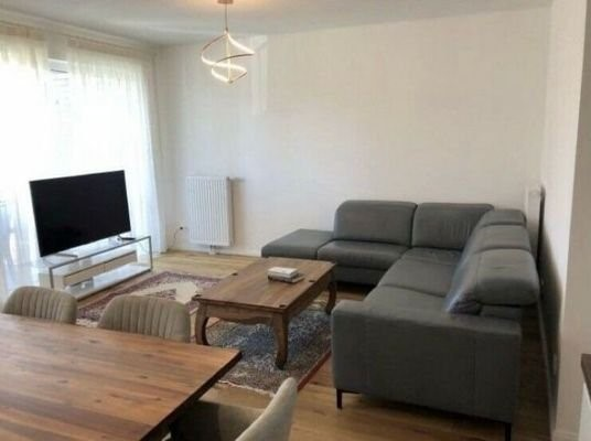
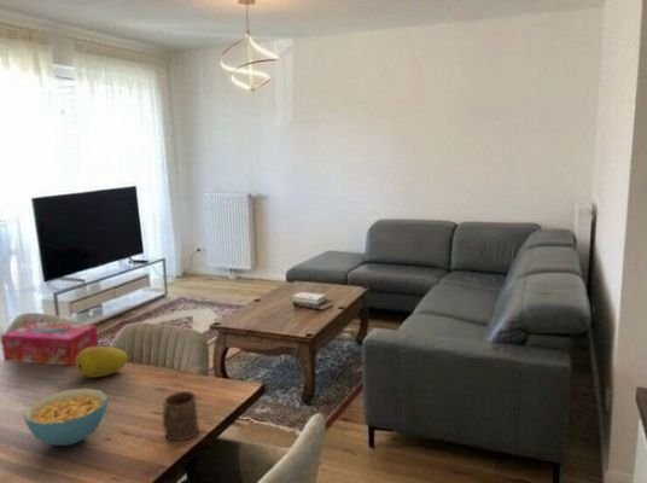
+ fruit [75,345,129,379]
+ cup [161,390,200,442]
+ cereal bowl [22,388,109,447]
+ tissue box [0,321,100,367]
